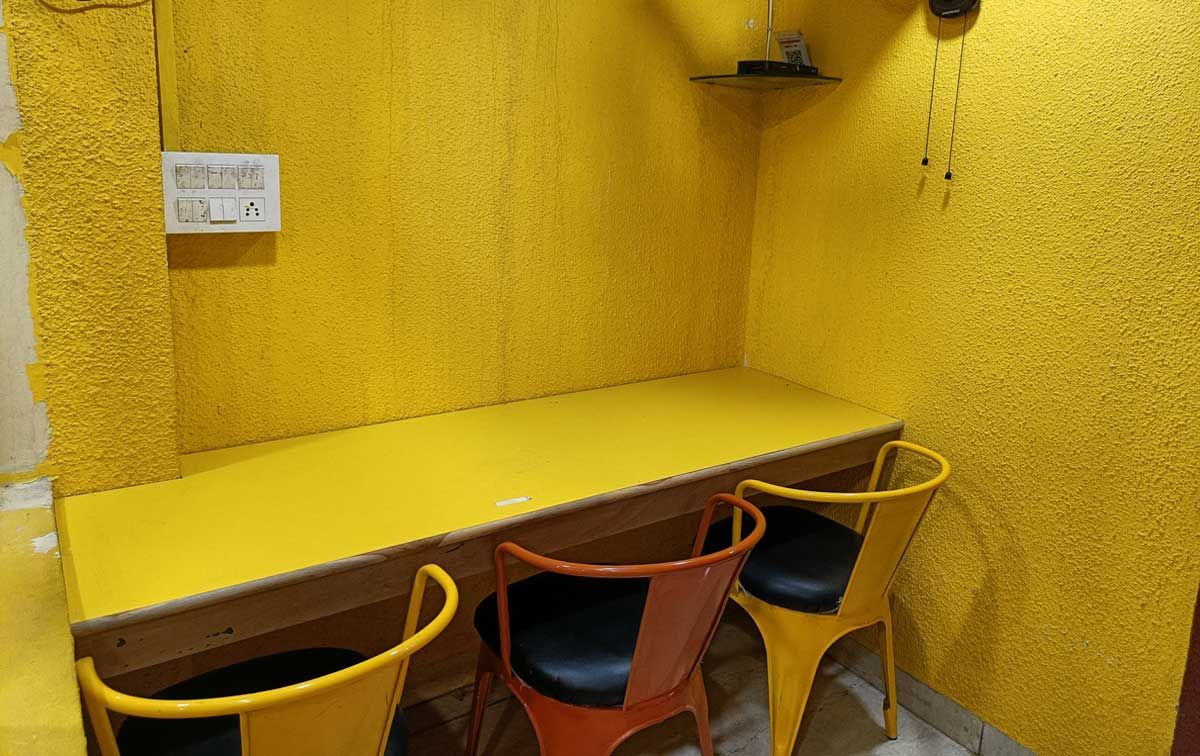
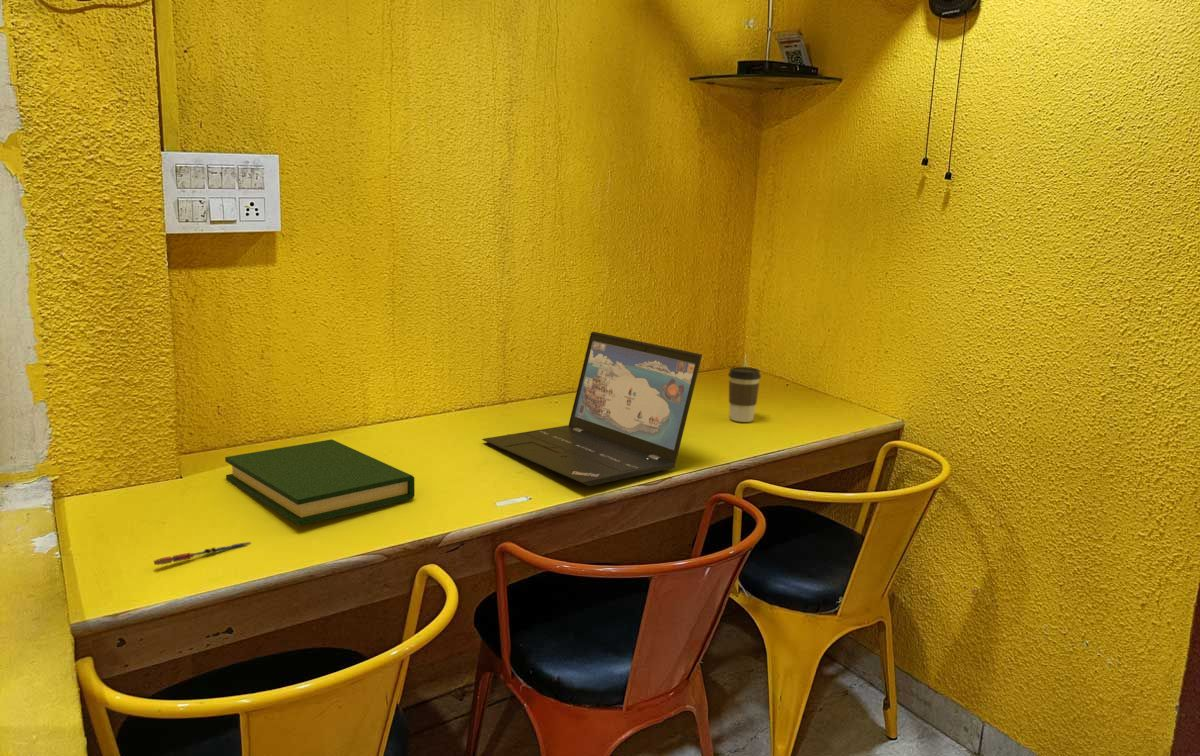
+ hardback book [224,438,415,526]
+ pen [152,541,252,566]
+ coffee cup [727,366,762,423]
+ laptop [481,331,703,487]
